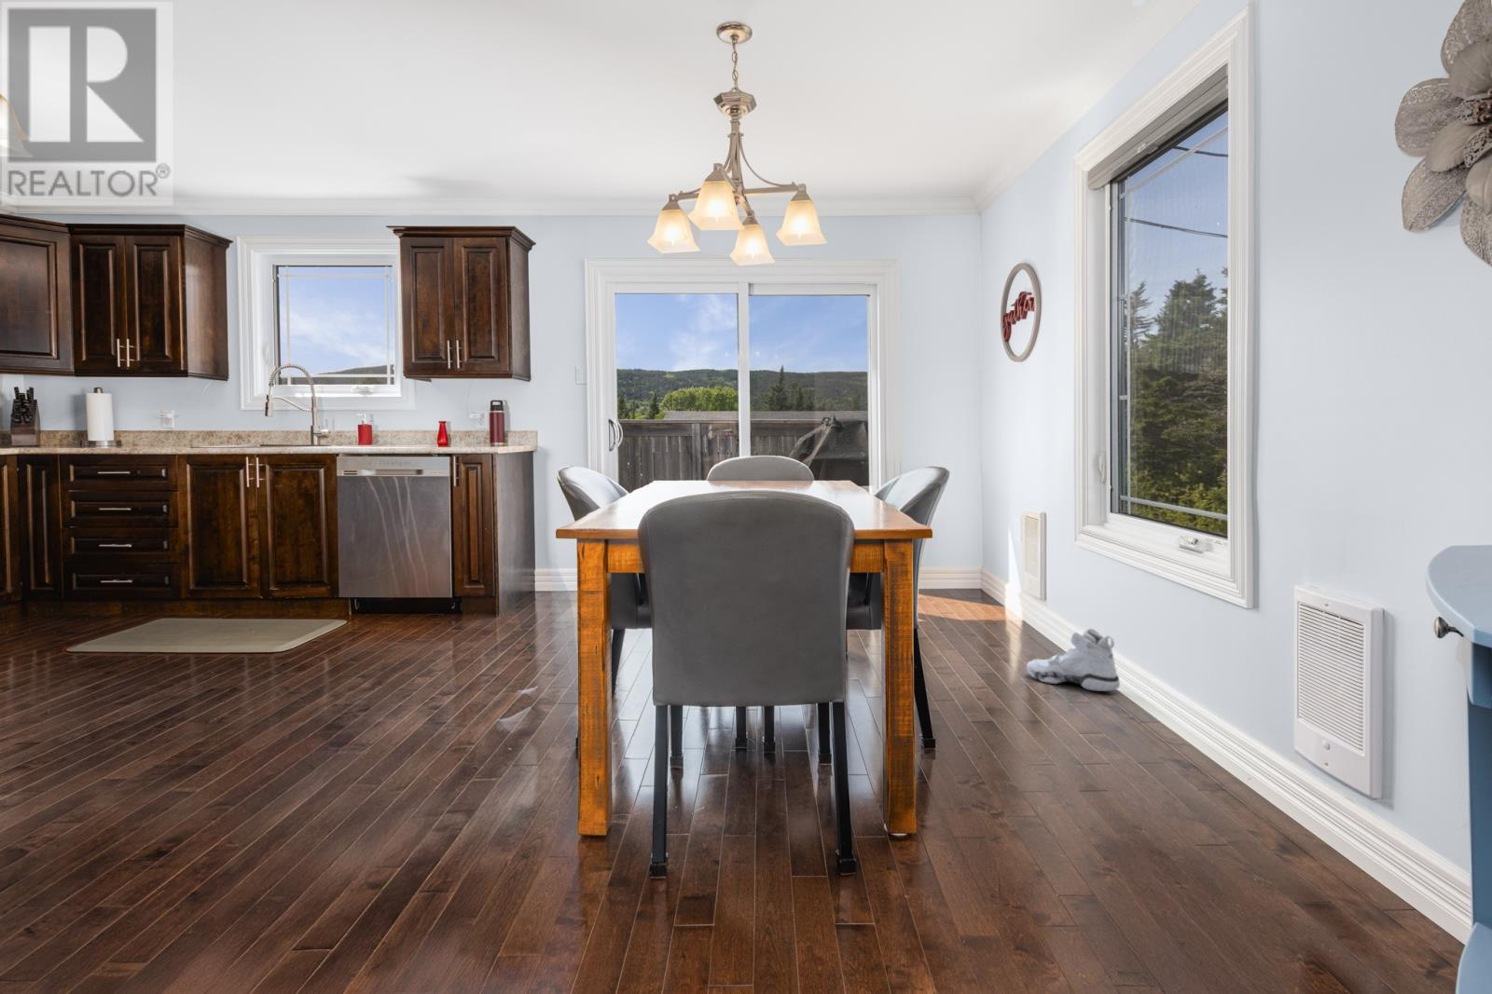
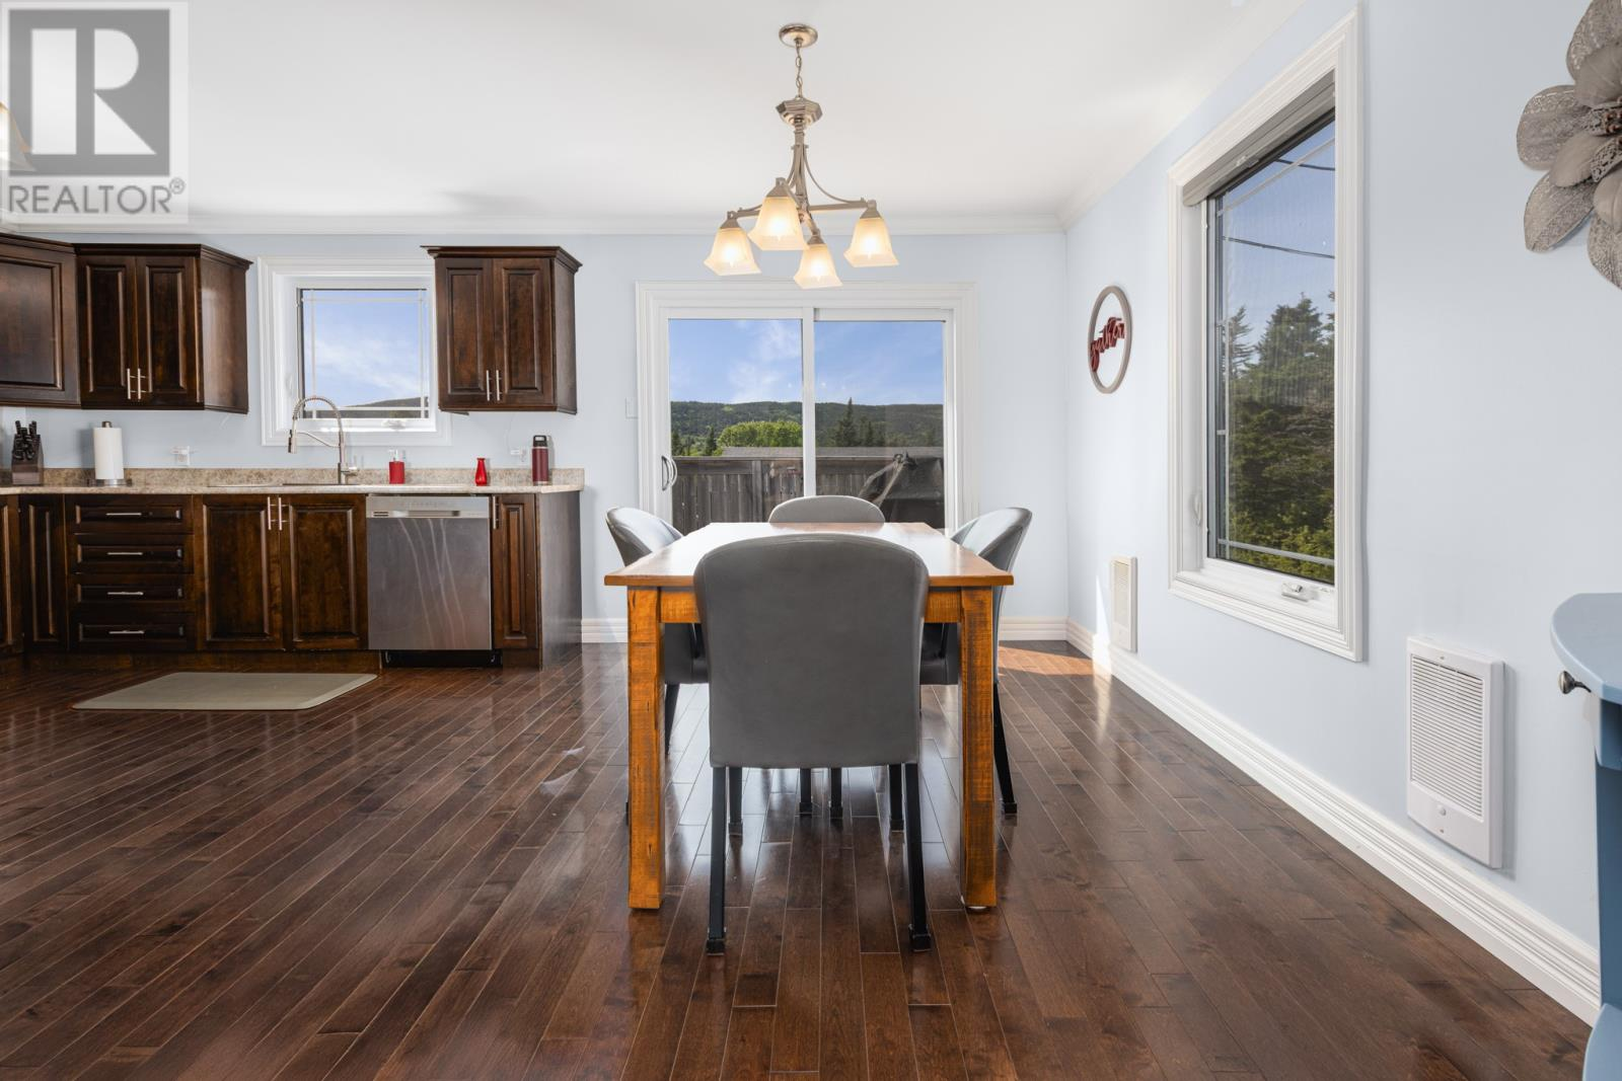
- sneaker [1026,628,1121,692]
